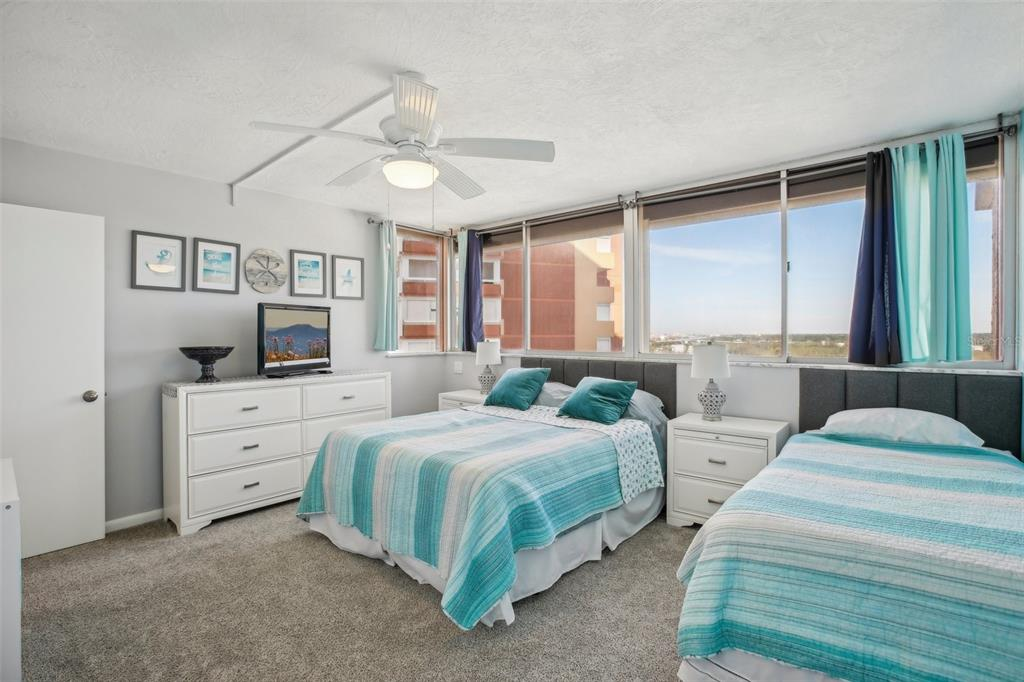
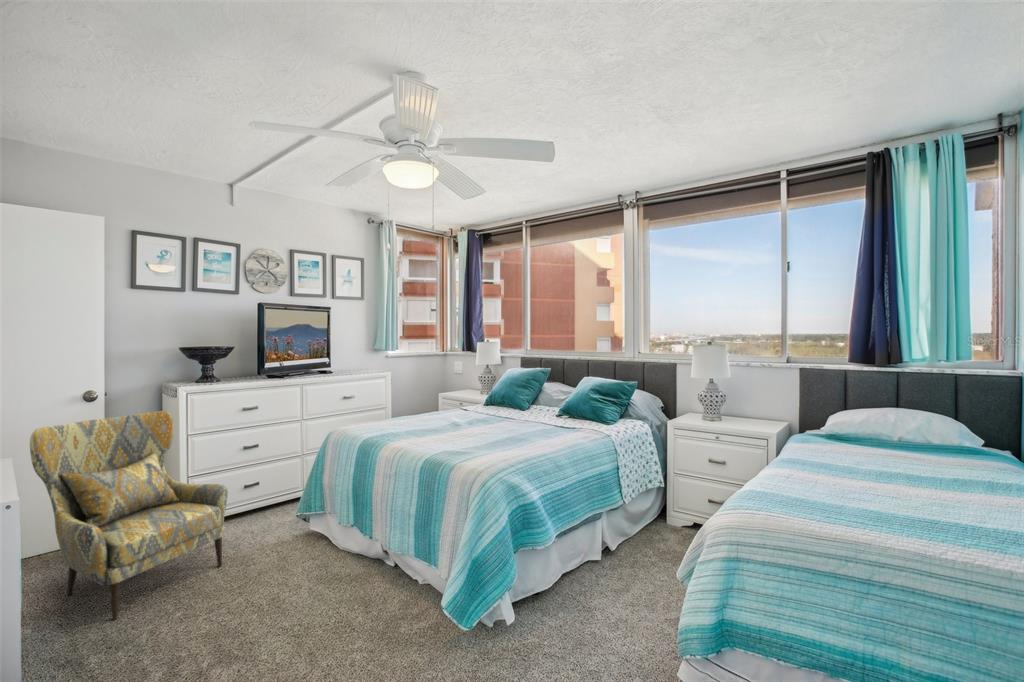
+ armchair [29,410,229,621]
